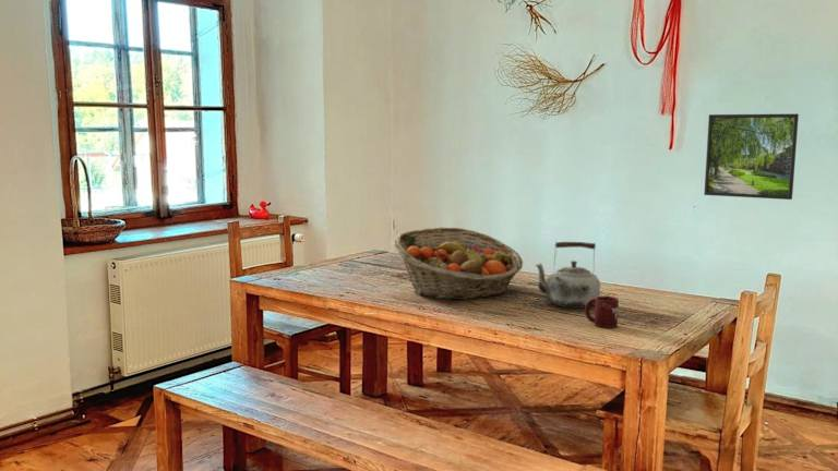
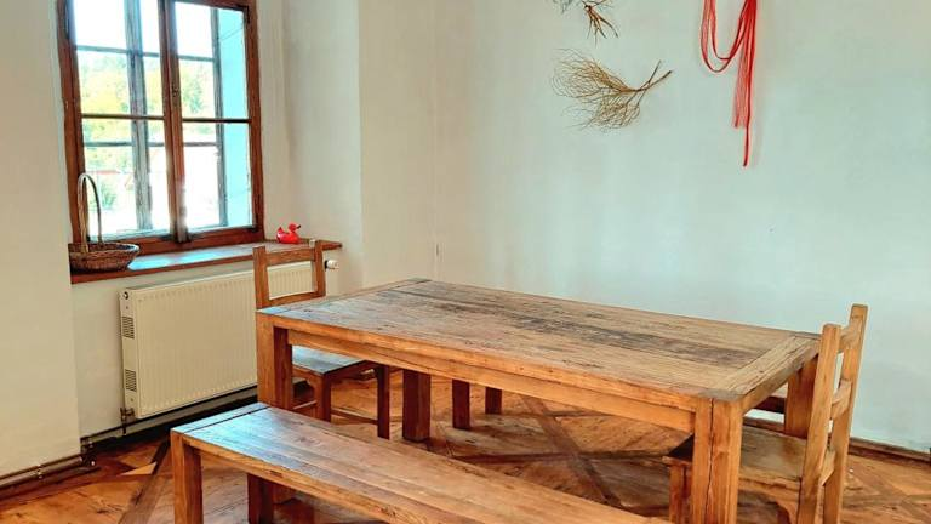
- fruit basket [392,227,524,301]
- cup [584,295,620,329]
- kettle [534,240,601,310]
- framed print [703,112,800,201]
